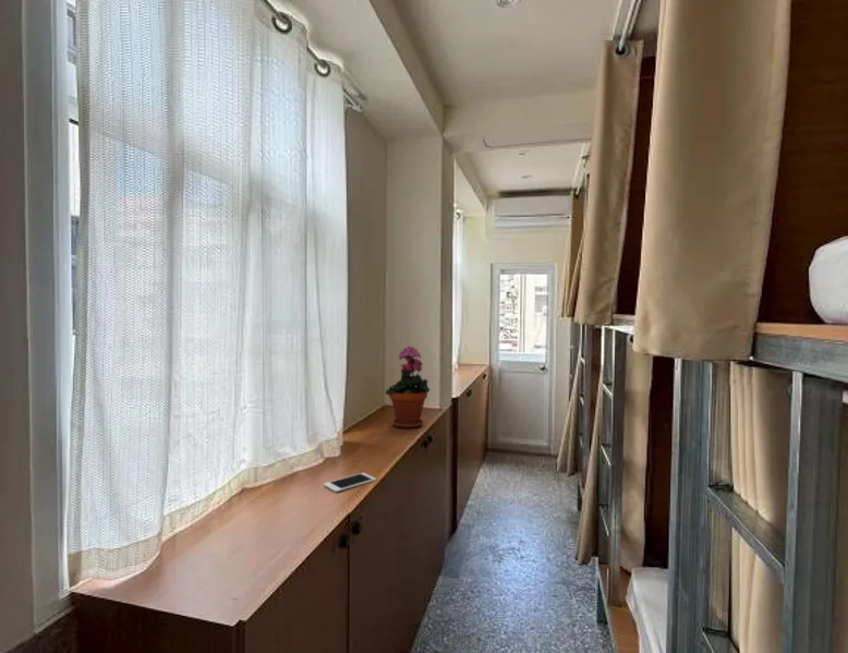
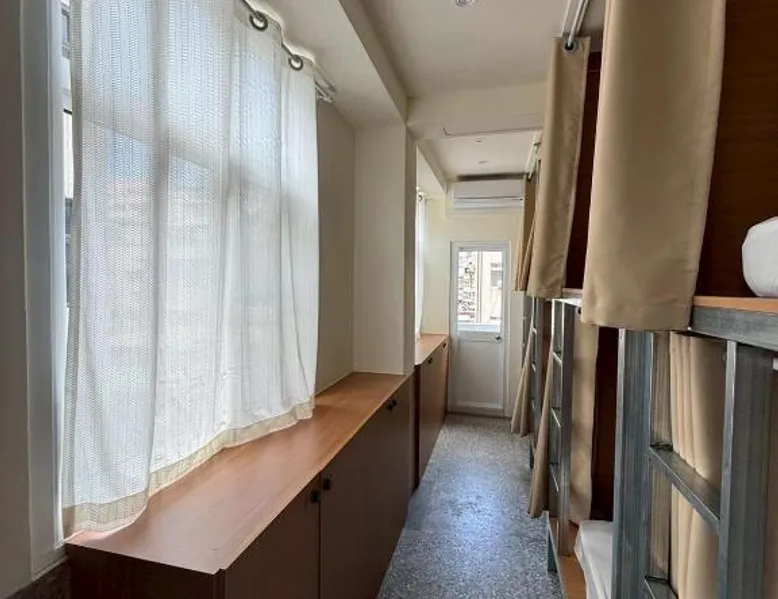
- potted plant [385,344,431,430]
- cell phone [323,472,377,493]
